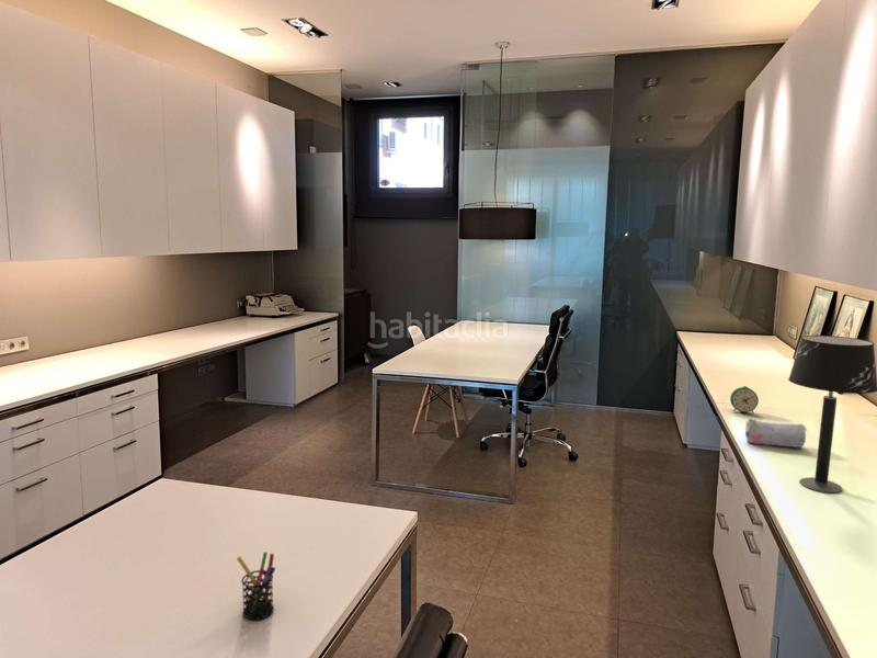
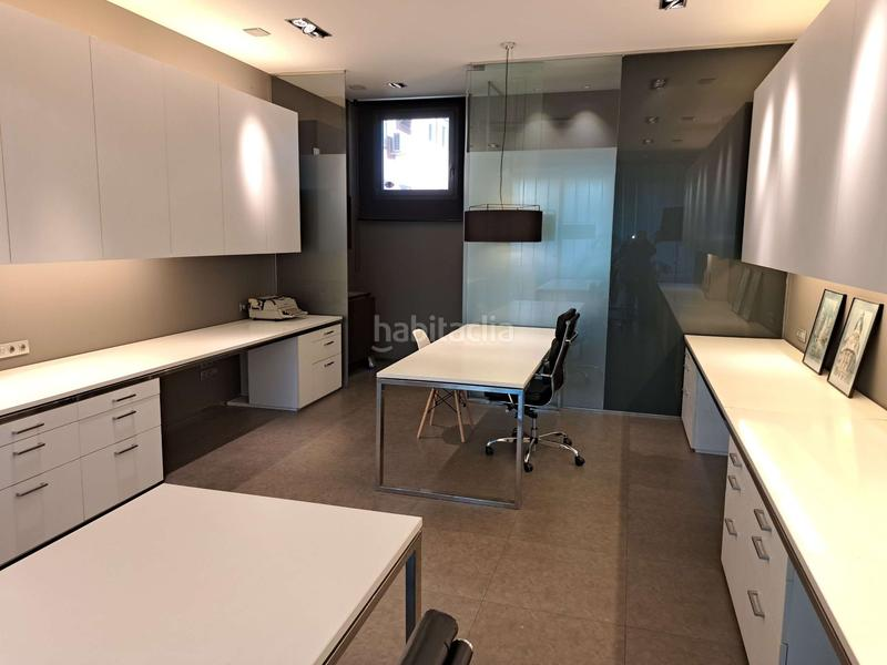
- pen holder [236,551,276,621]
- alarm clock [729,385,760,415]
- table lamp [787,334,877,494]
- pencil case [744,418,808,449]
